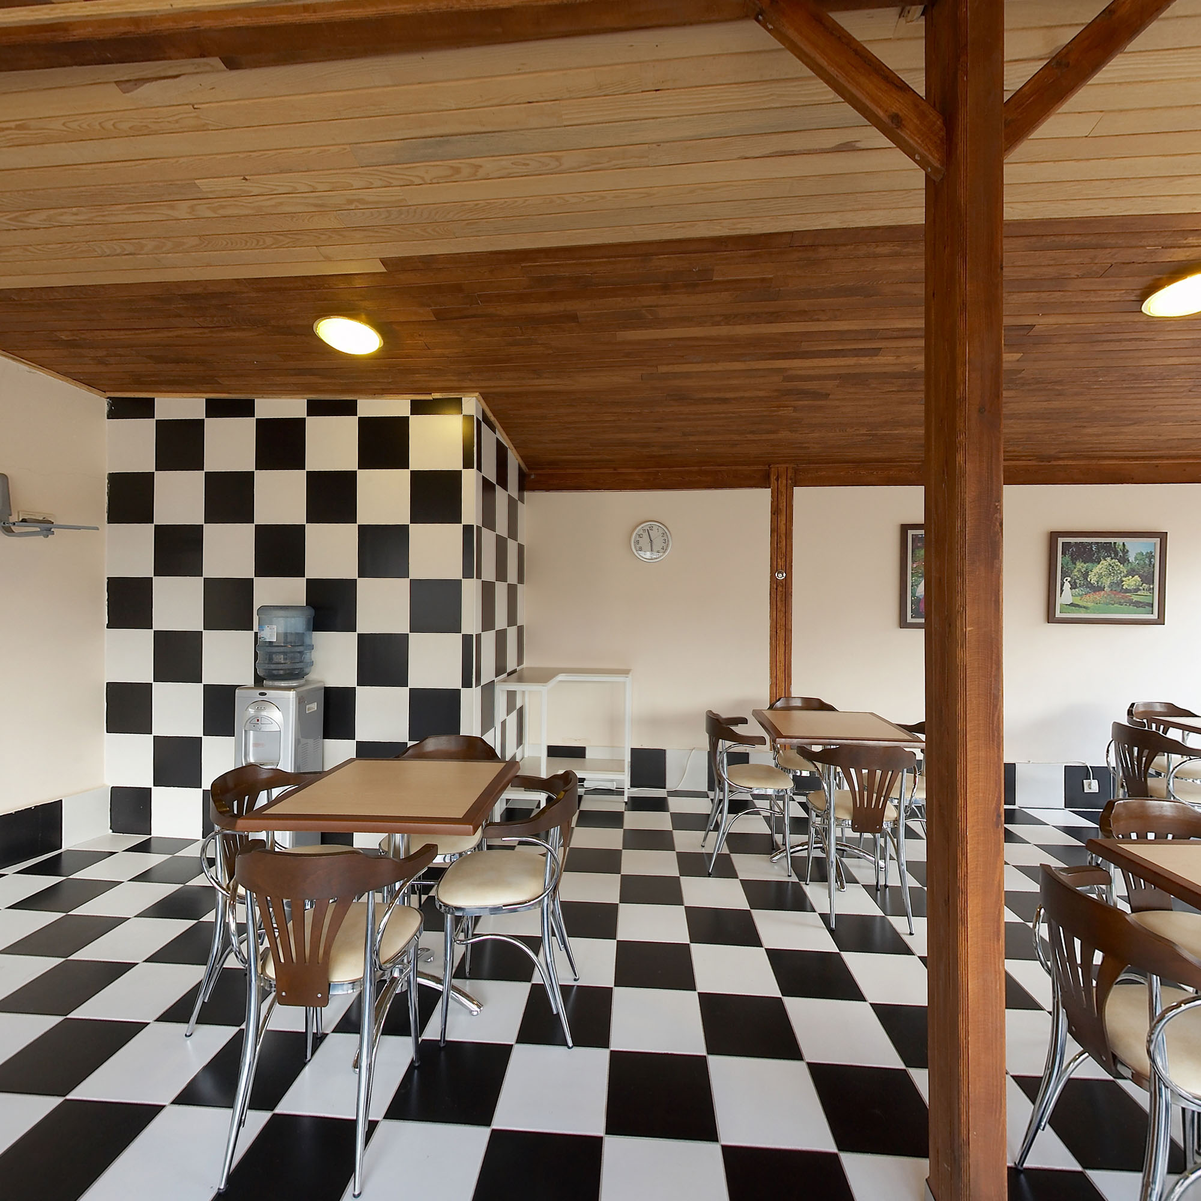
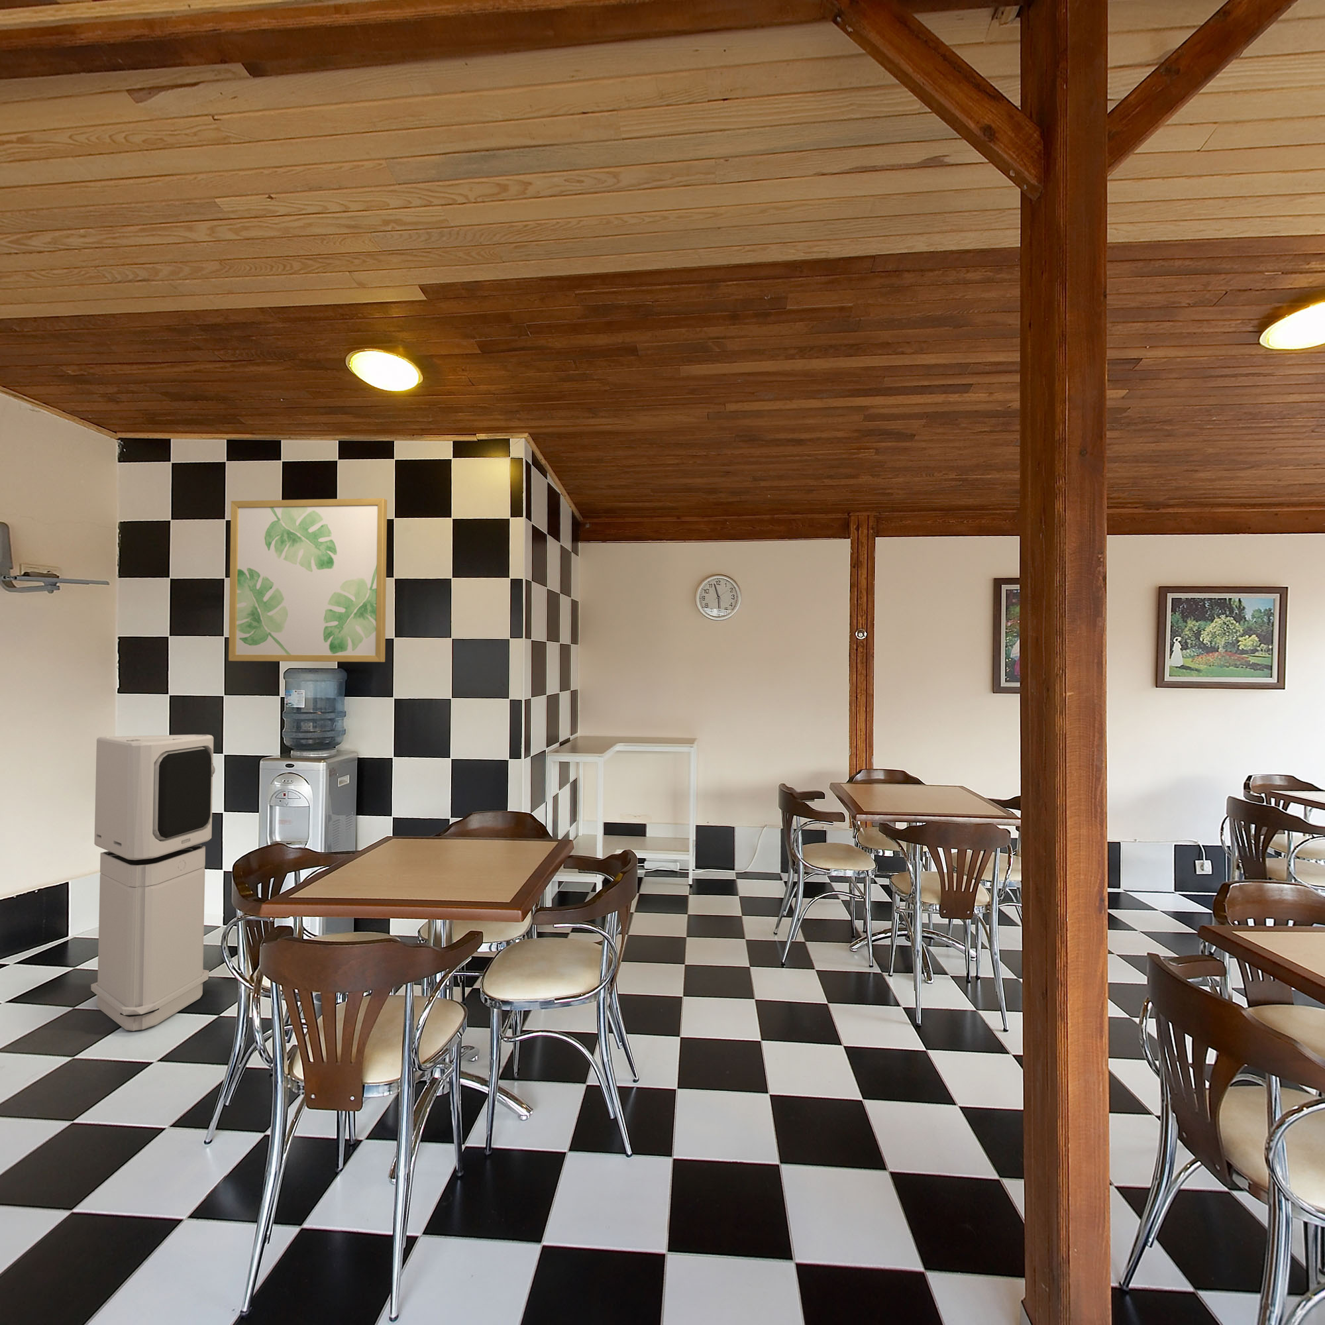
+ air purifier [90,734,216,1031]
+ wall art [228,497,387,662]
